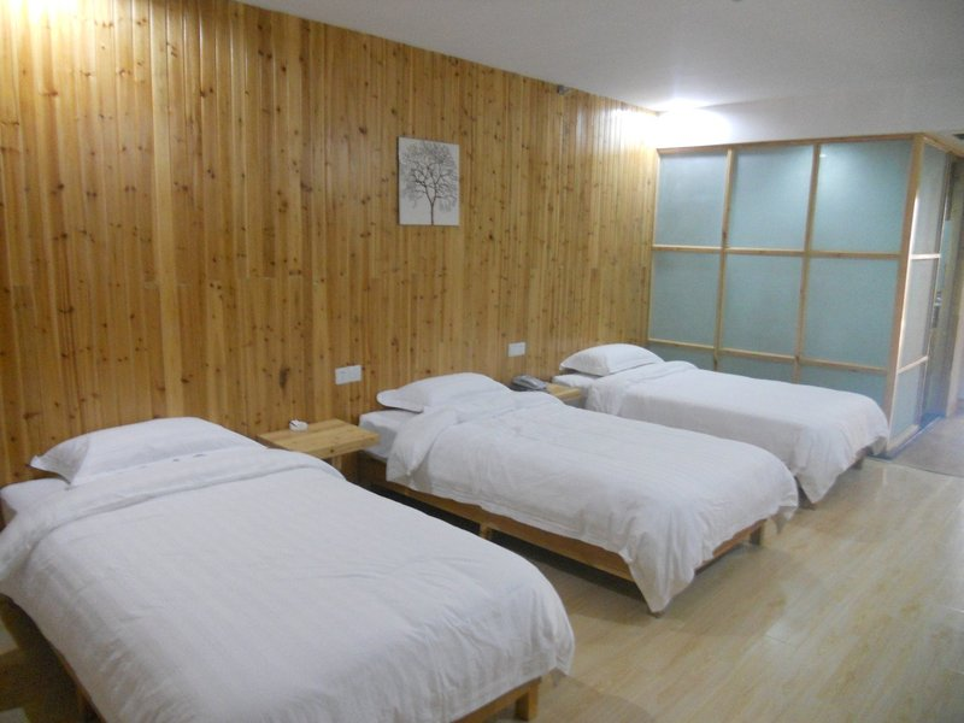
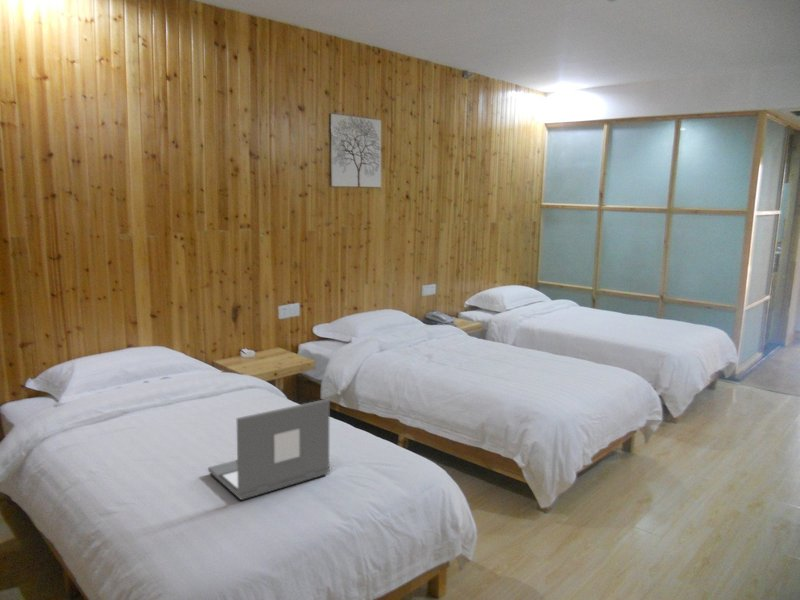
+ laptop [207,398,331,501]
